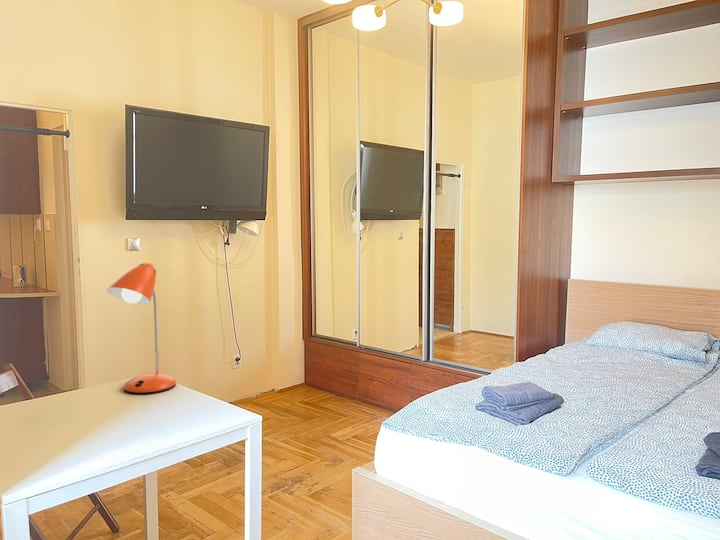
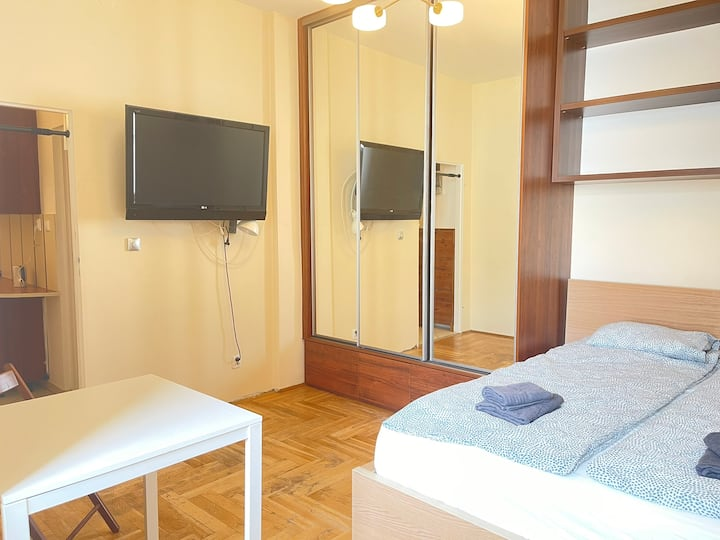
- desk lamp [106,262,177,395]
